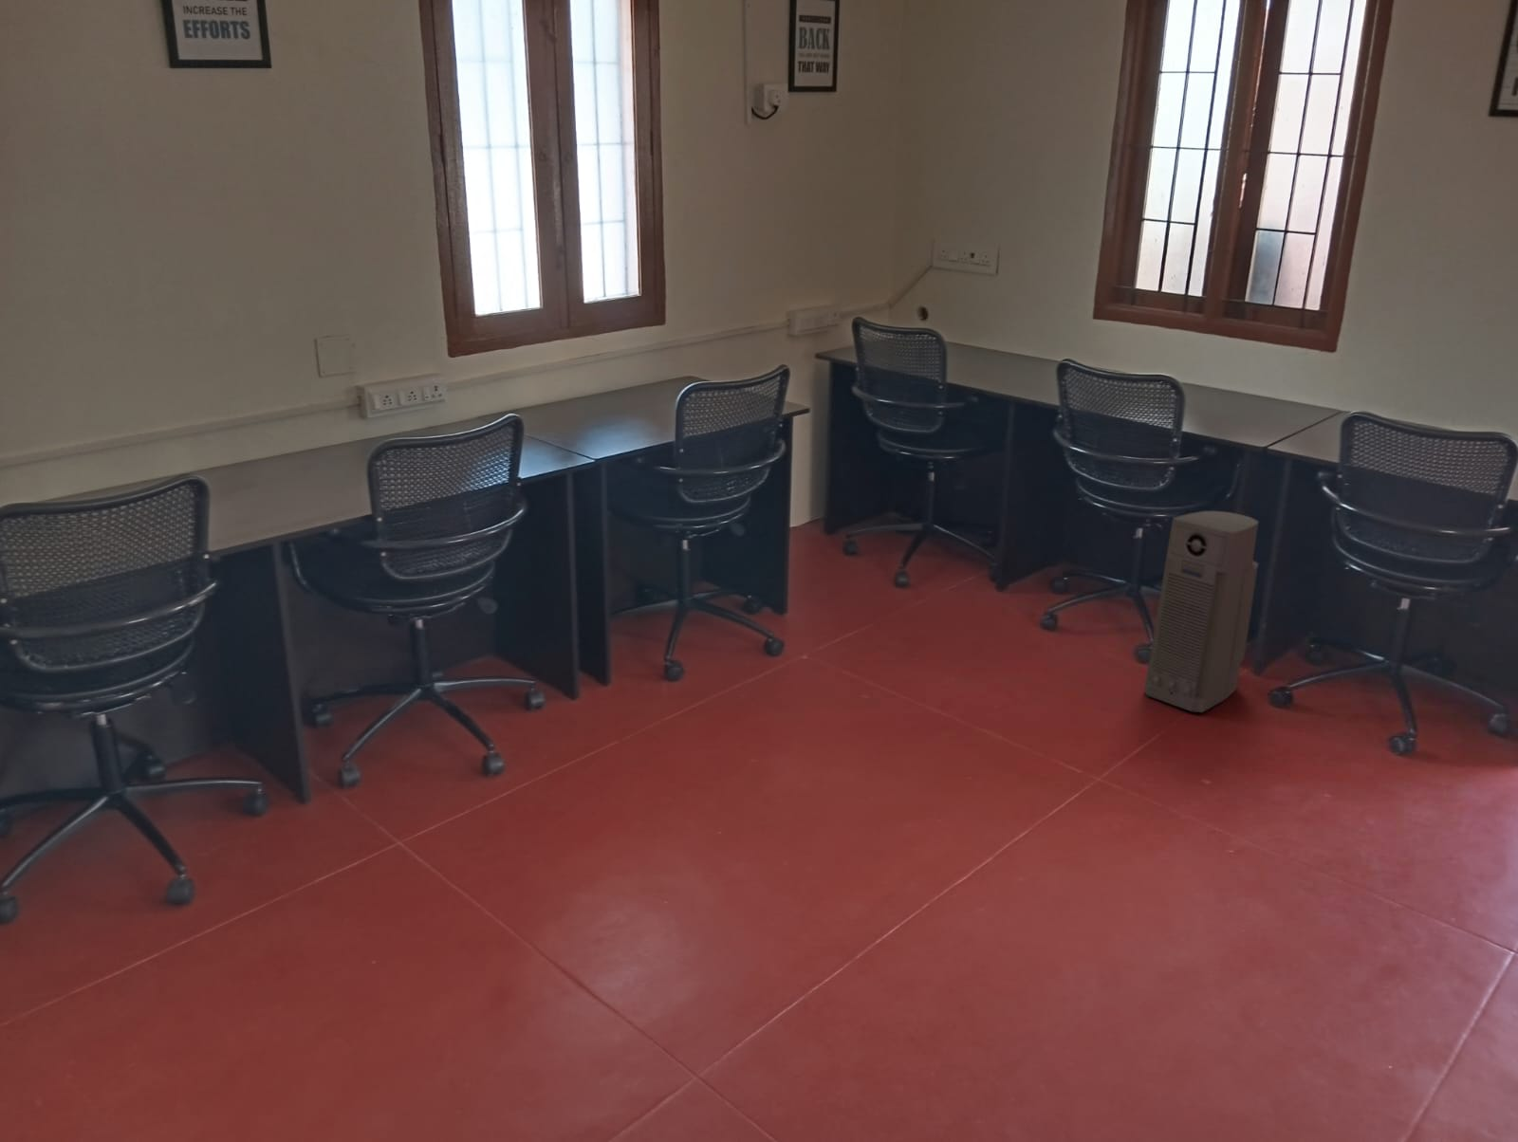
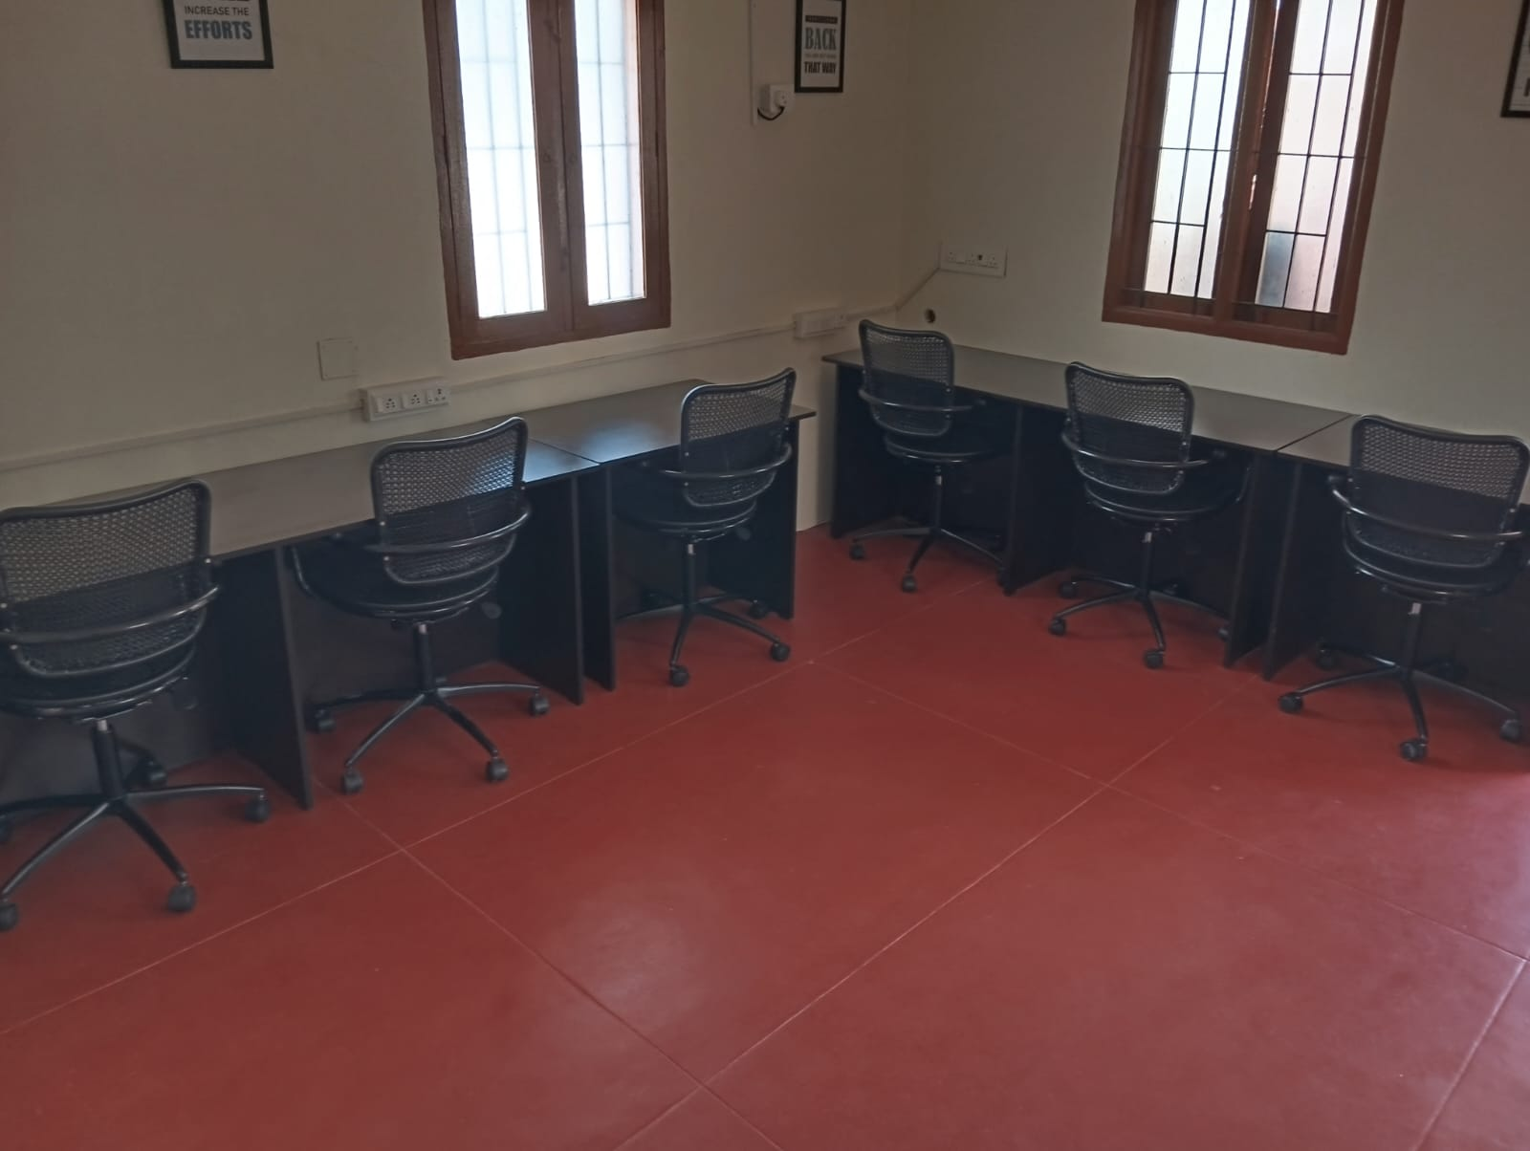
- air purifier [1144,510,1259,714]
